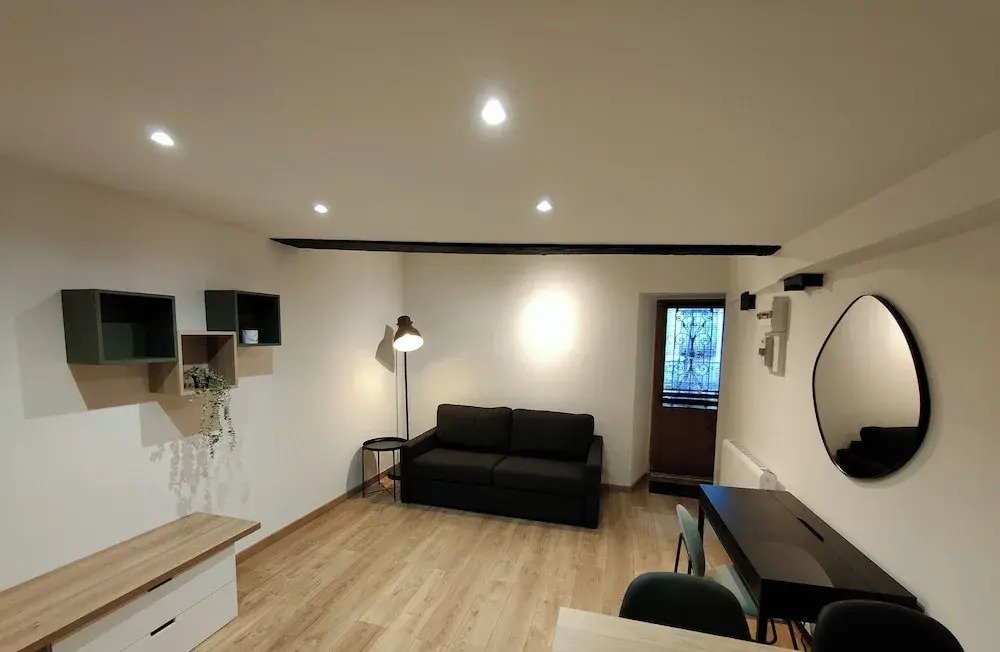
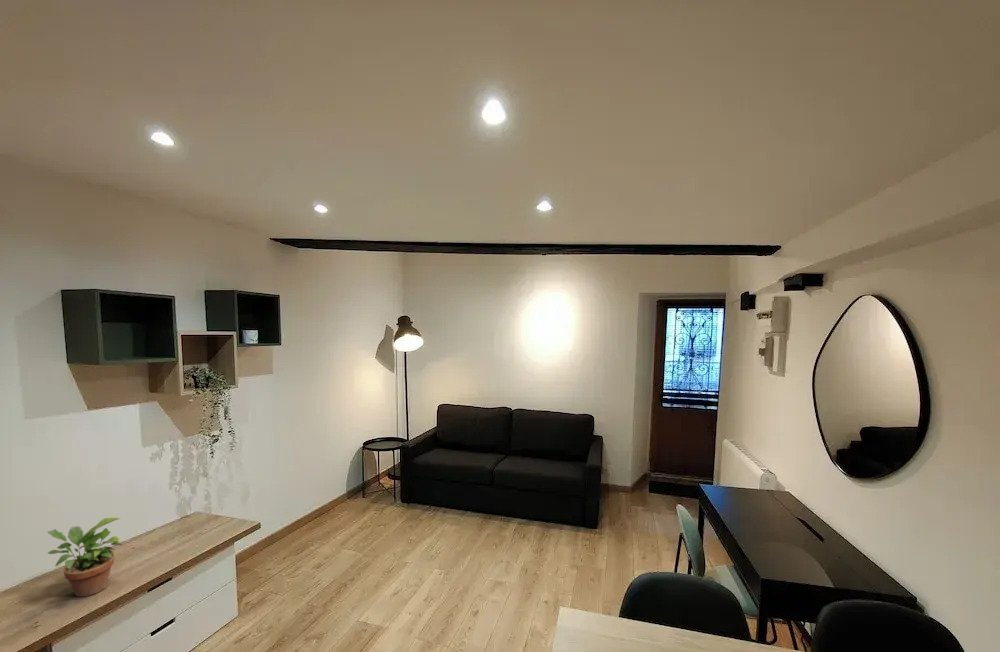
+ potted plant [47,517,123,598]
